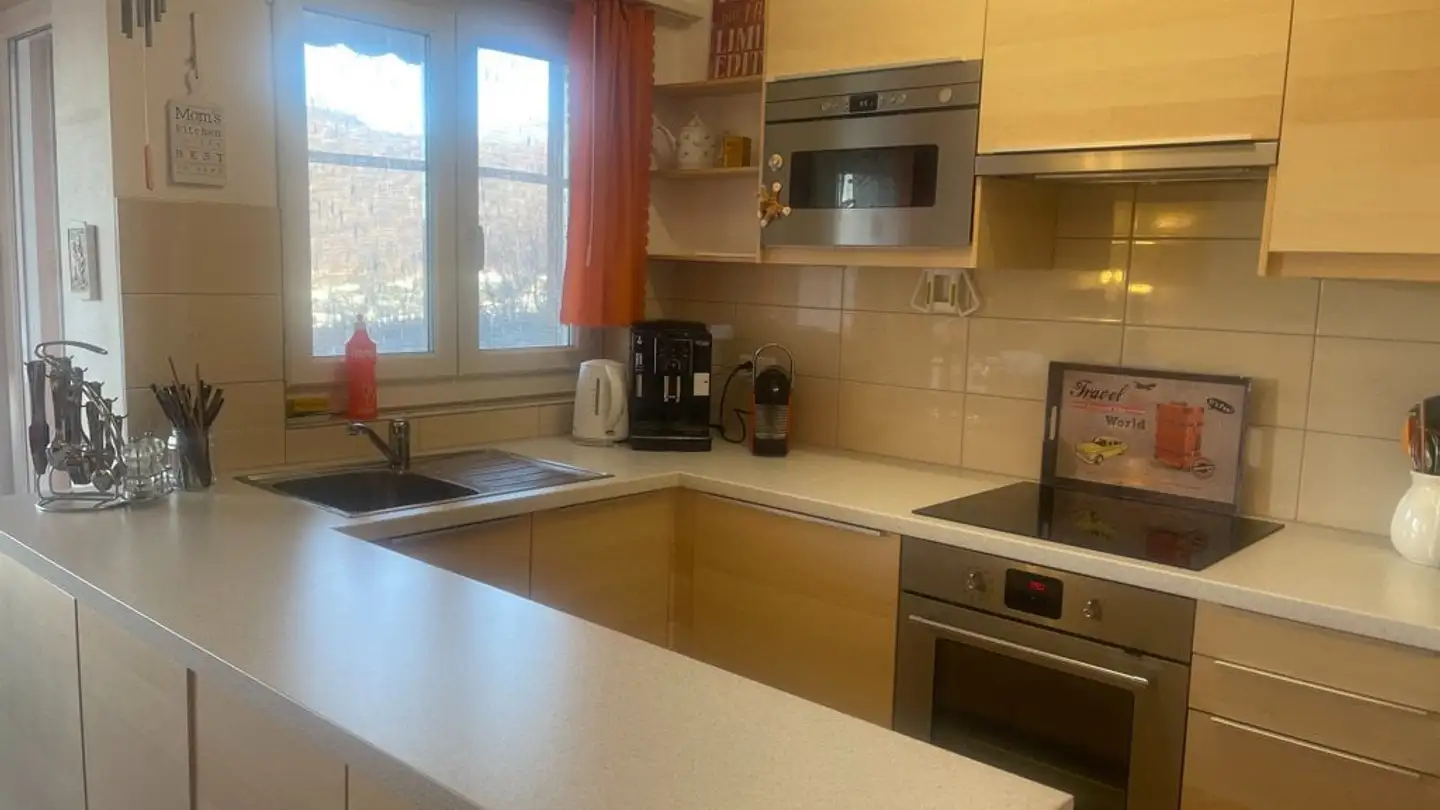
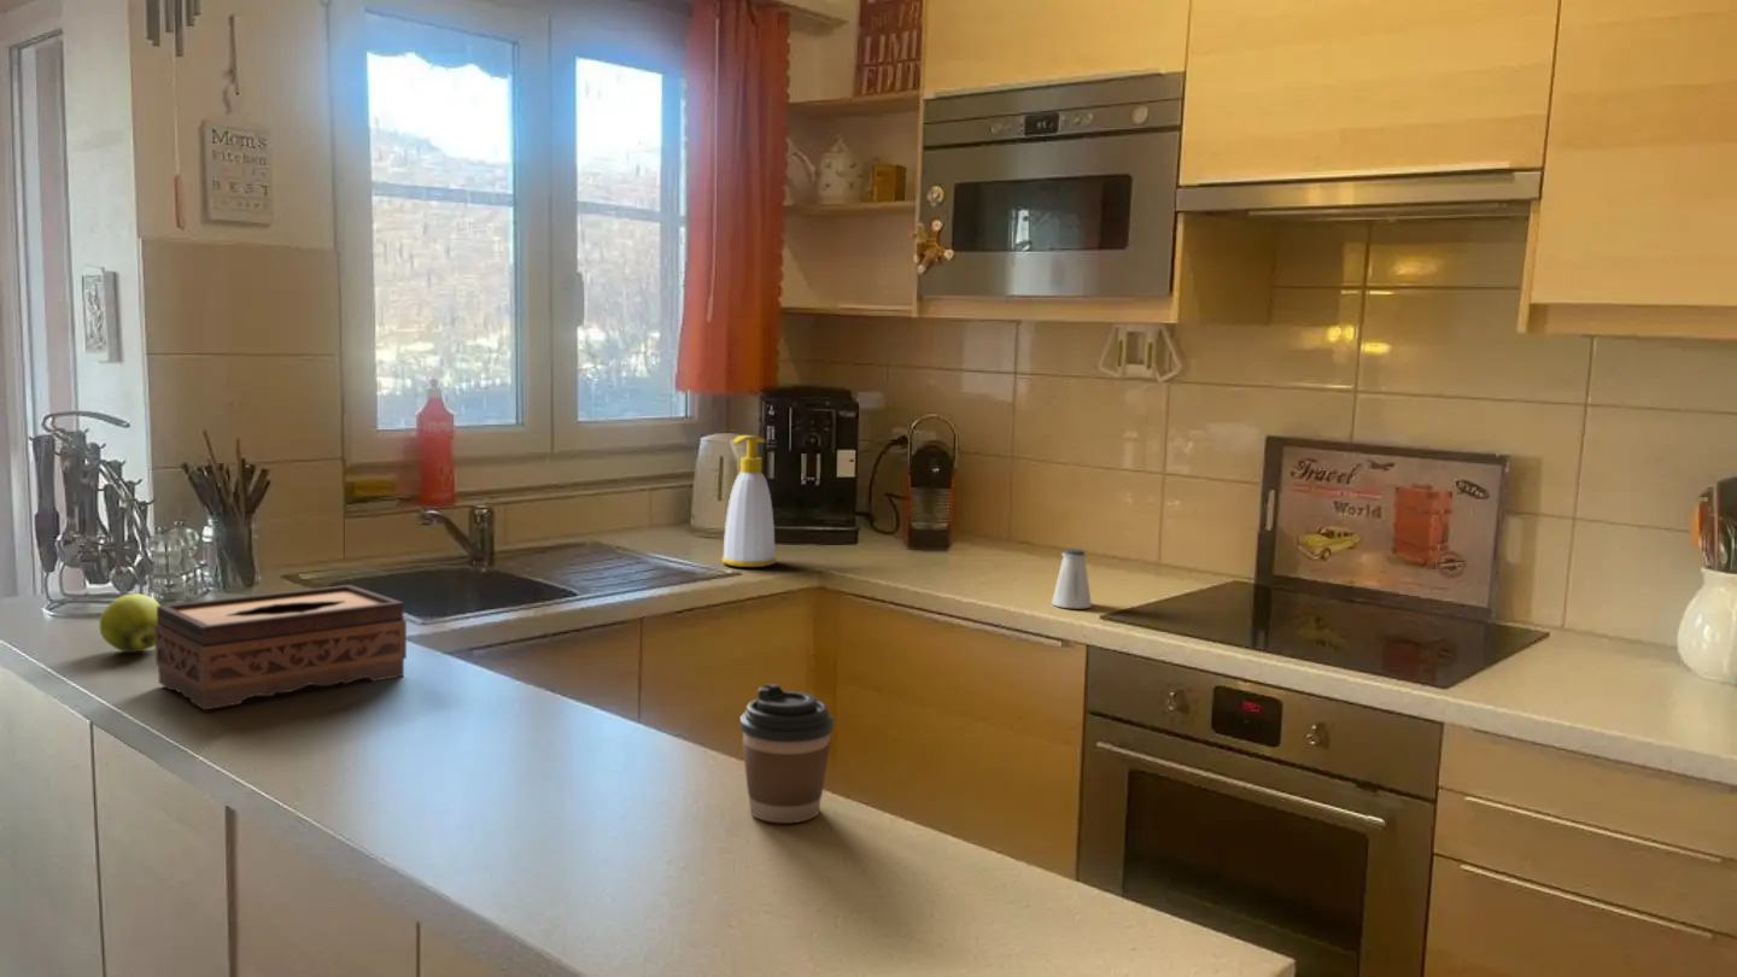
+ soap bottle [720,434,777,568]
+ apple [99,592,160,654]
+ coffee cup [739,683,835,824]
+ saltshaker [1051,548,1093,610]
+ tissue box [154,584,408,710]
